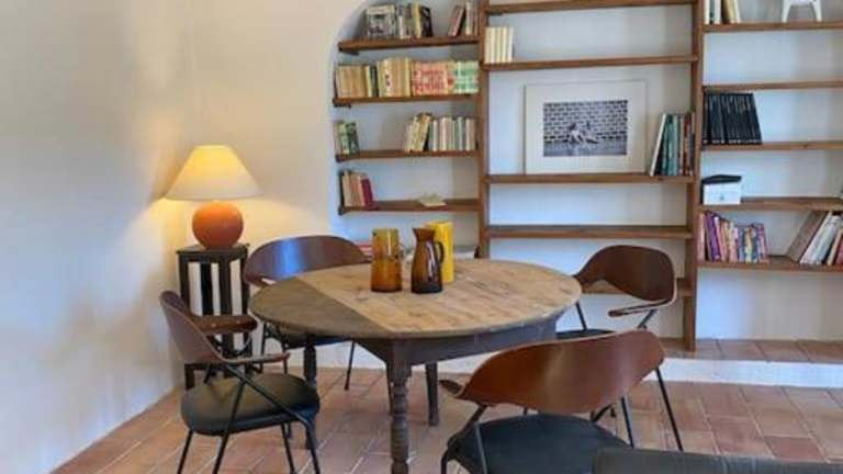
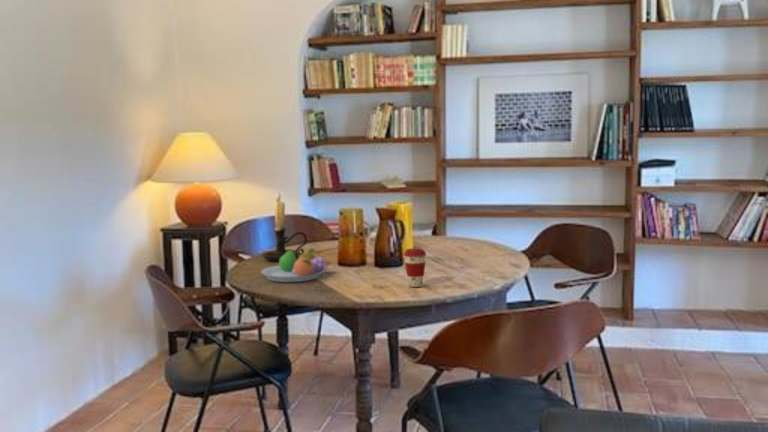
+ coffee cup [403,247,427,288]
+ fruit bowl [260,247,327,283]
+ candle holder [261,188,308,262]
